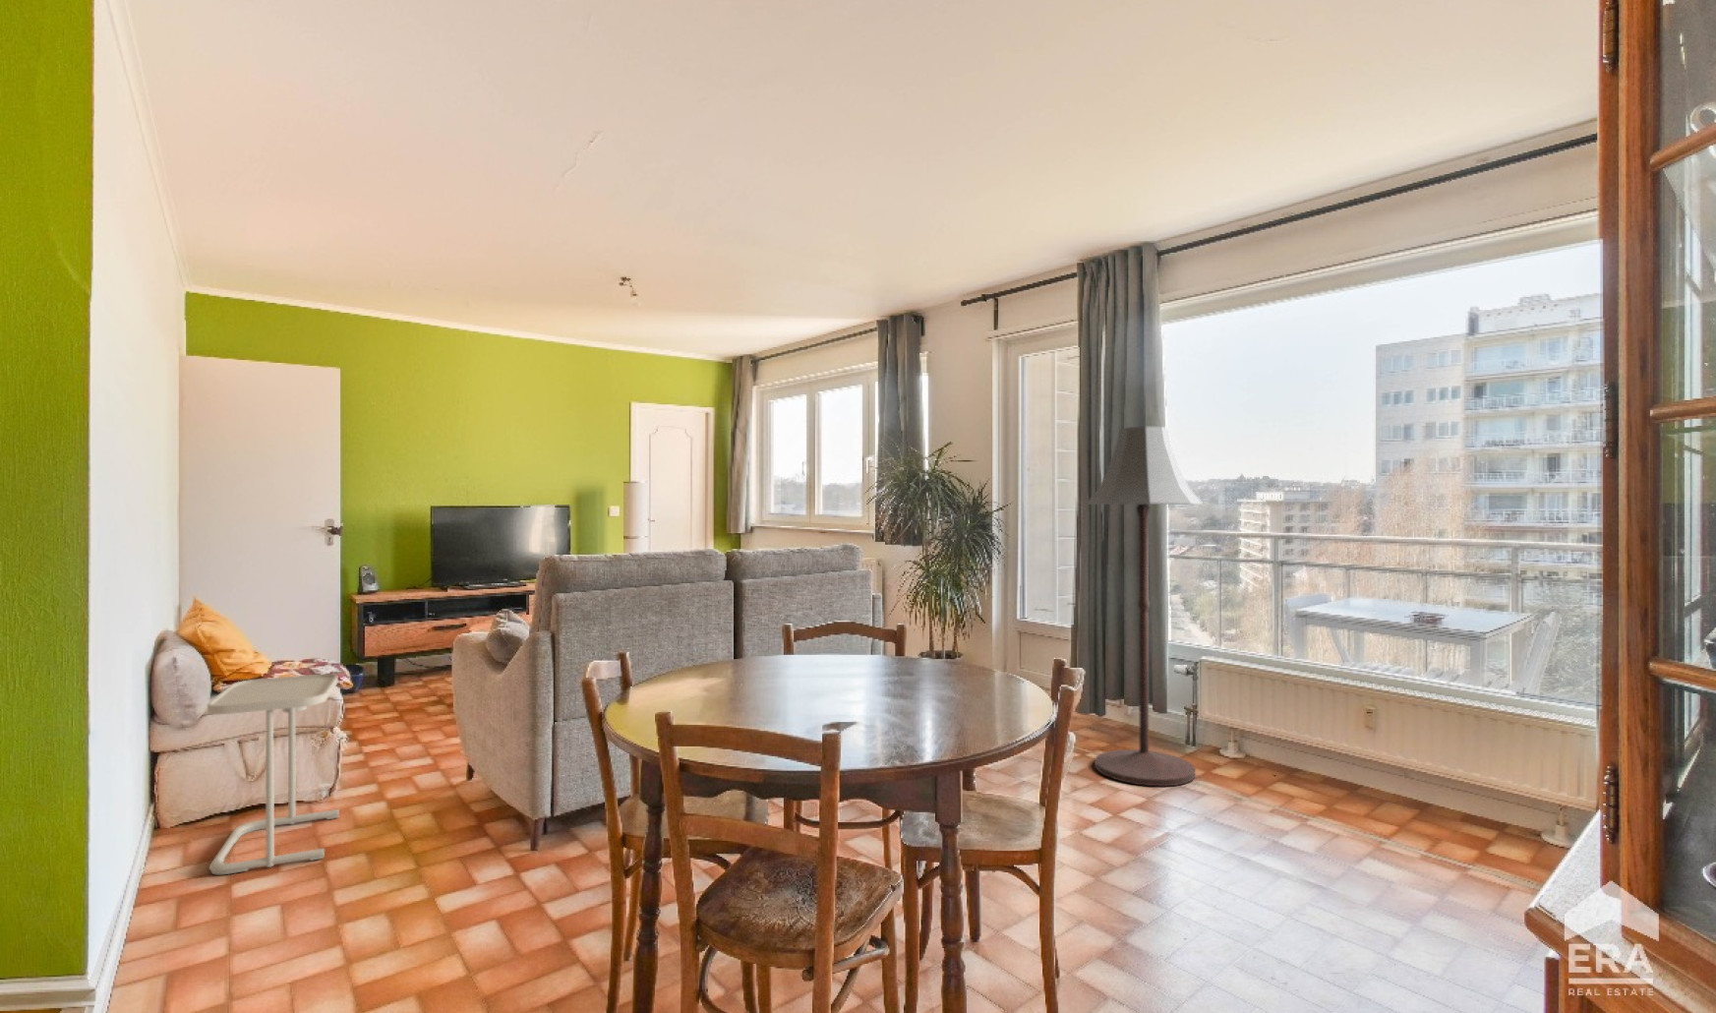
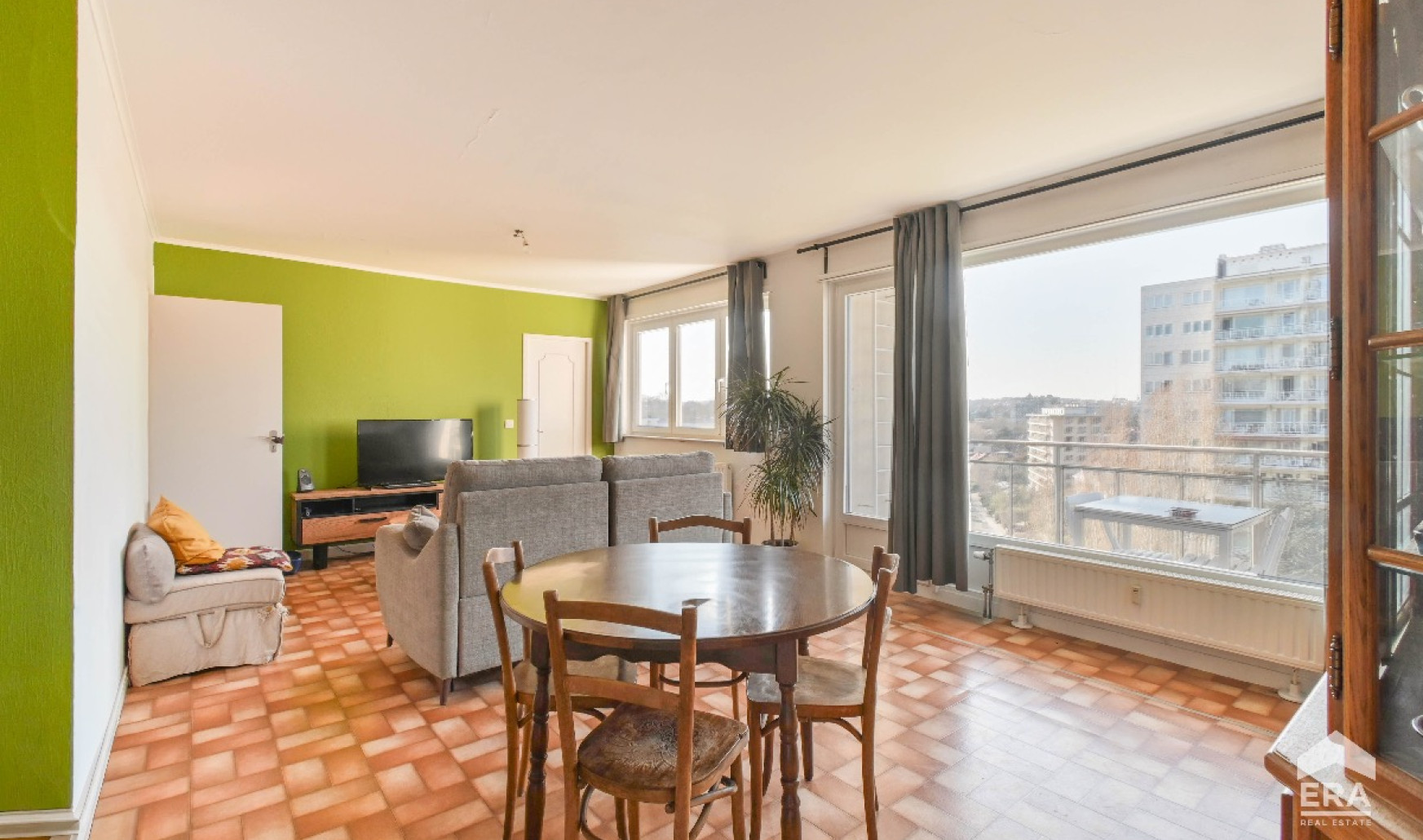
- side table [206,673,340,876]
- floor lamp [1085,426,1203,787]
